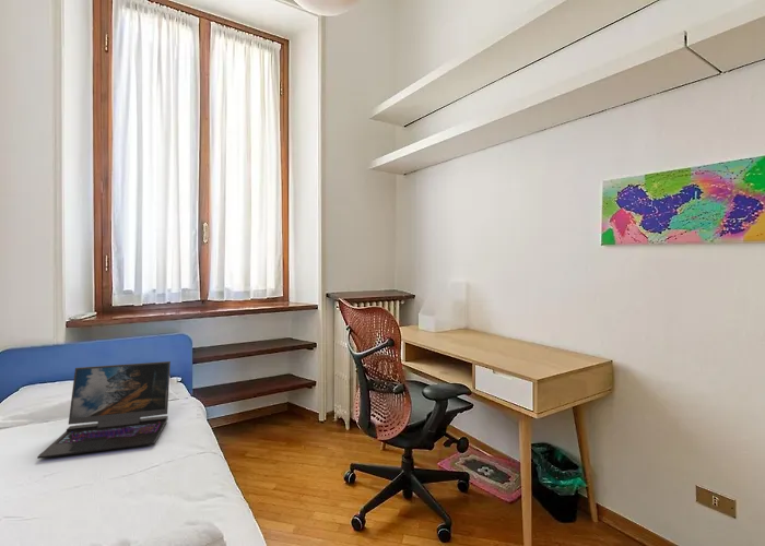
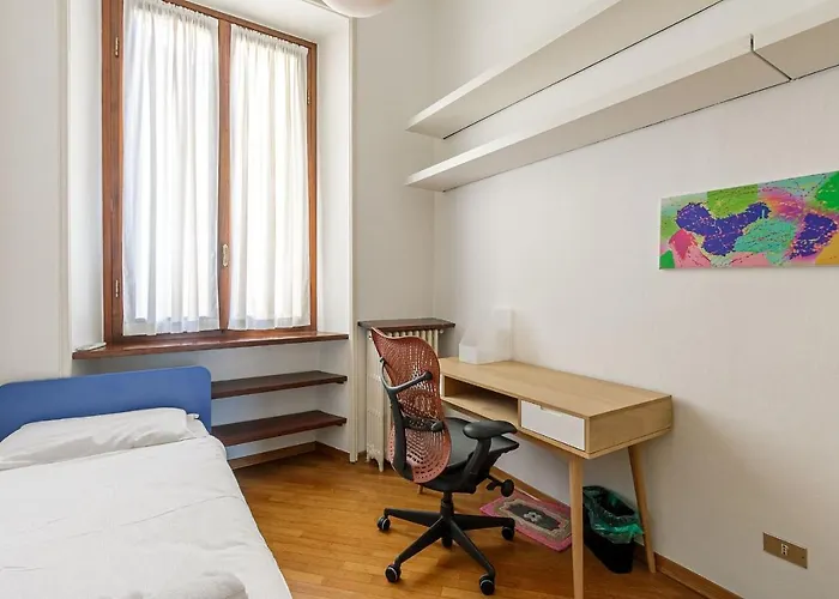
- laptop [36,360,172,460]
